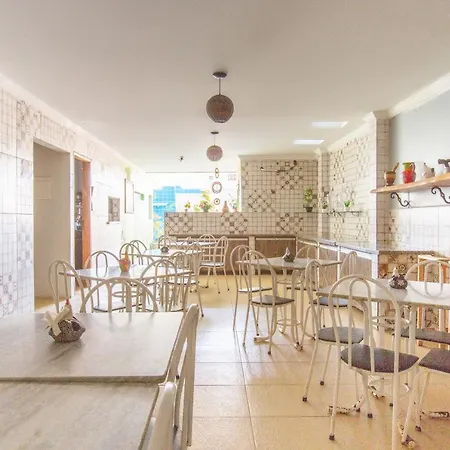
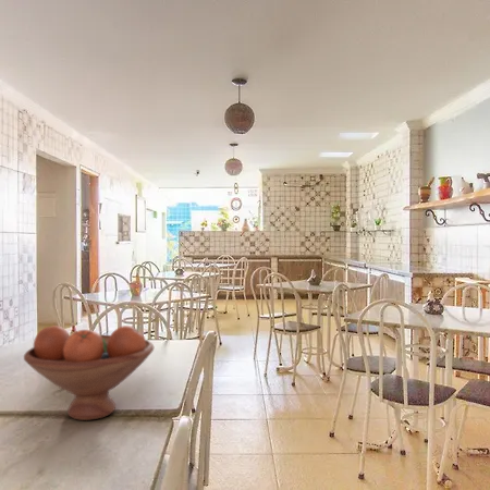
+ fruit bowl [23,324,155,421]
